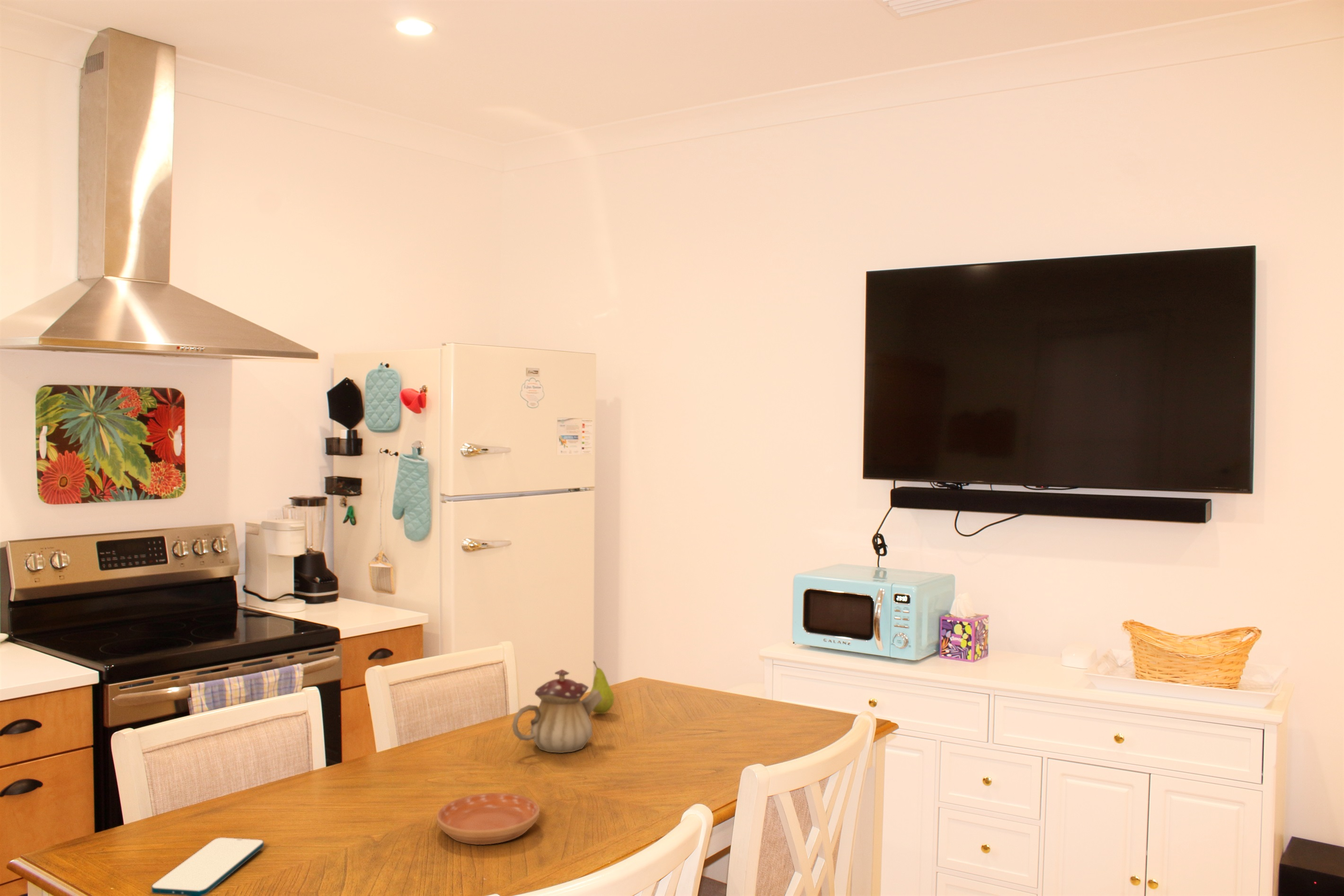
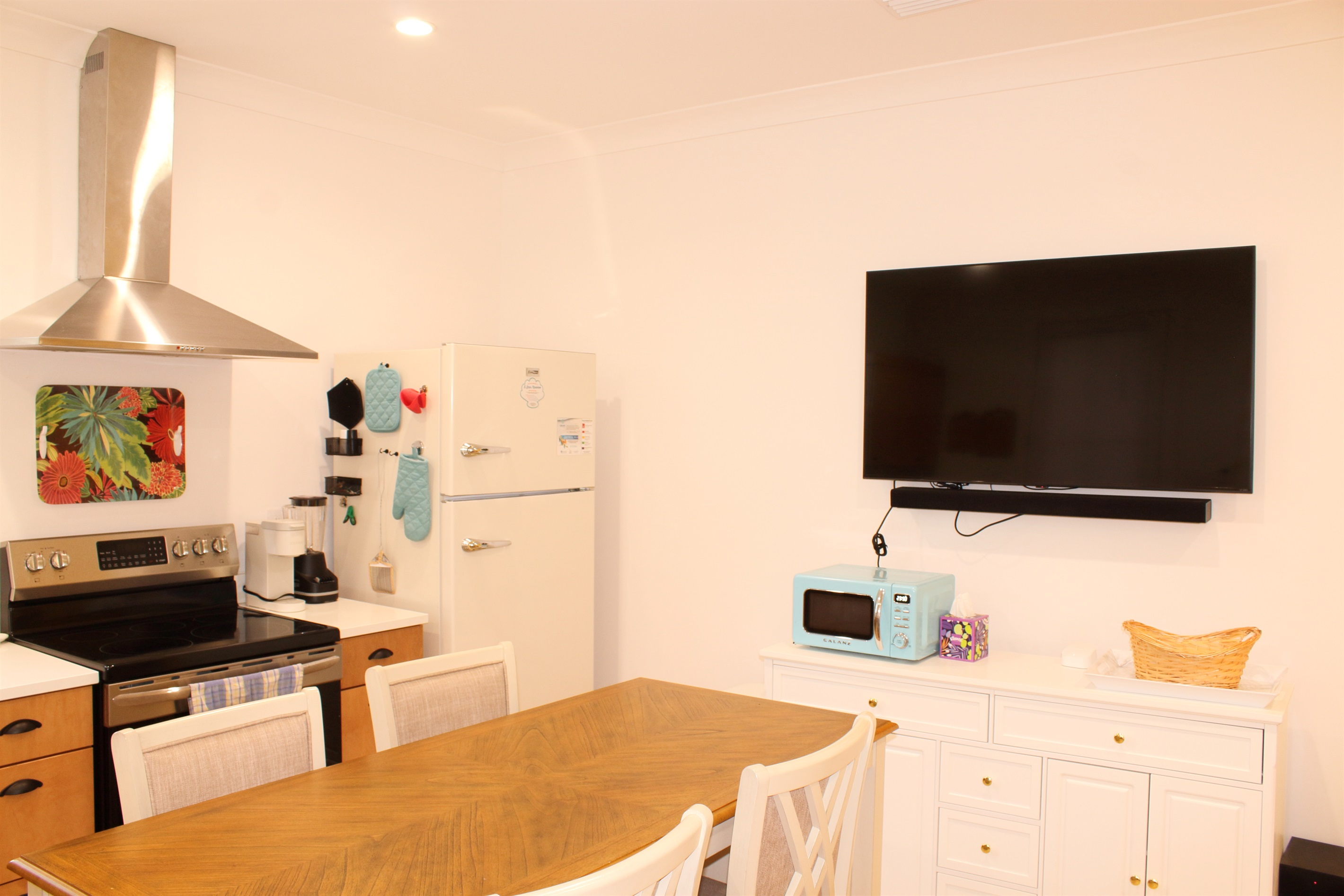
- fruit [589,661,615,714]
- saucer [436,792,540,845]
- teapot [512,669,602,754]
- smartphone [151,837,265,896]
